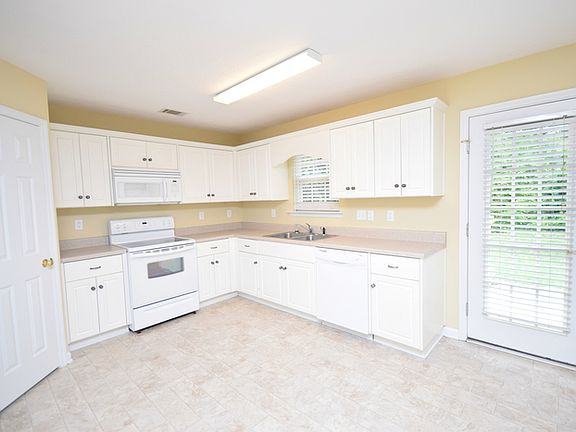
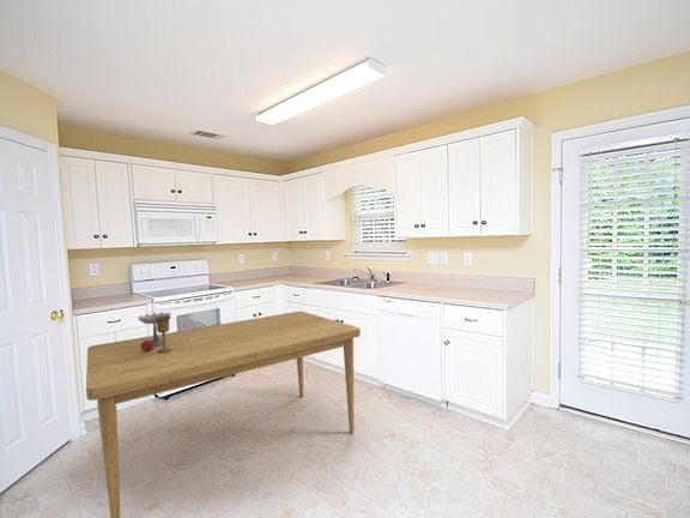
+ goblet [137,311,172,353]
+ dining table [85,311,362,518]
